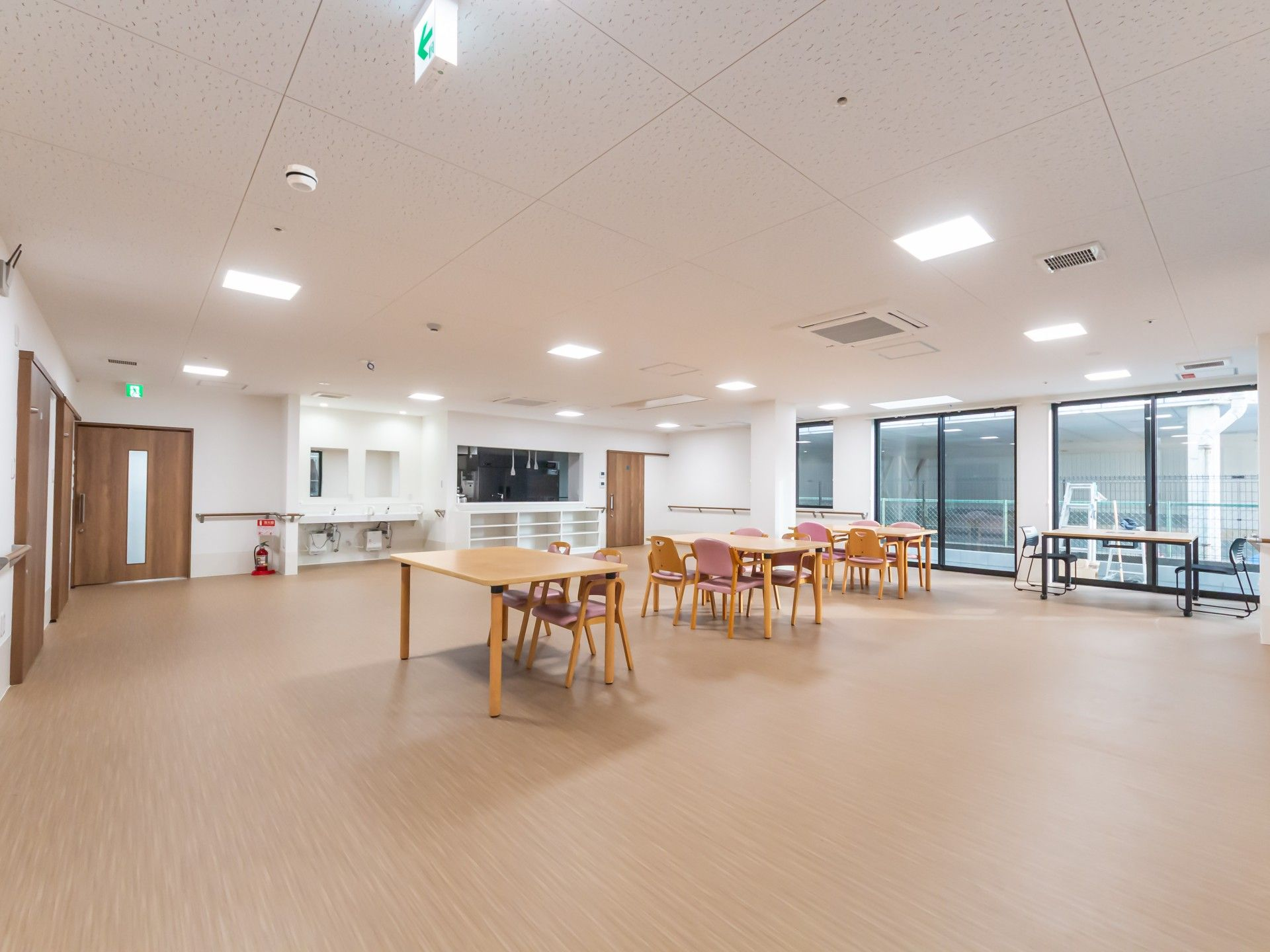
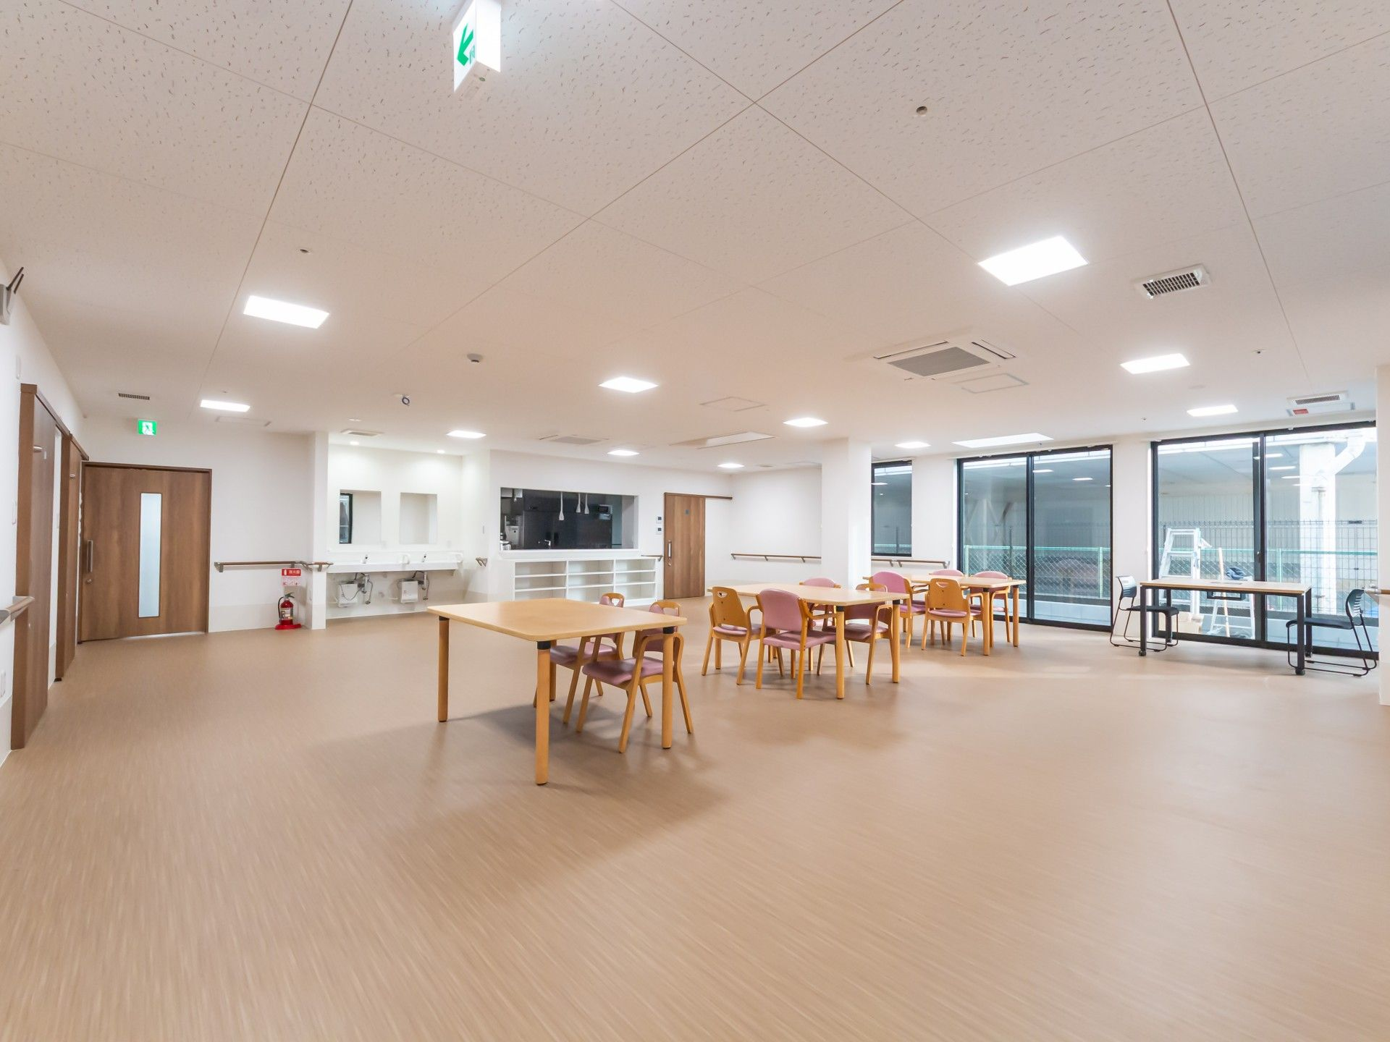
- smoke detector [284,164,318,192]
